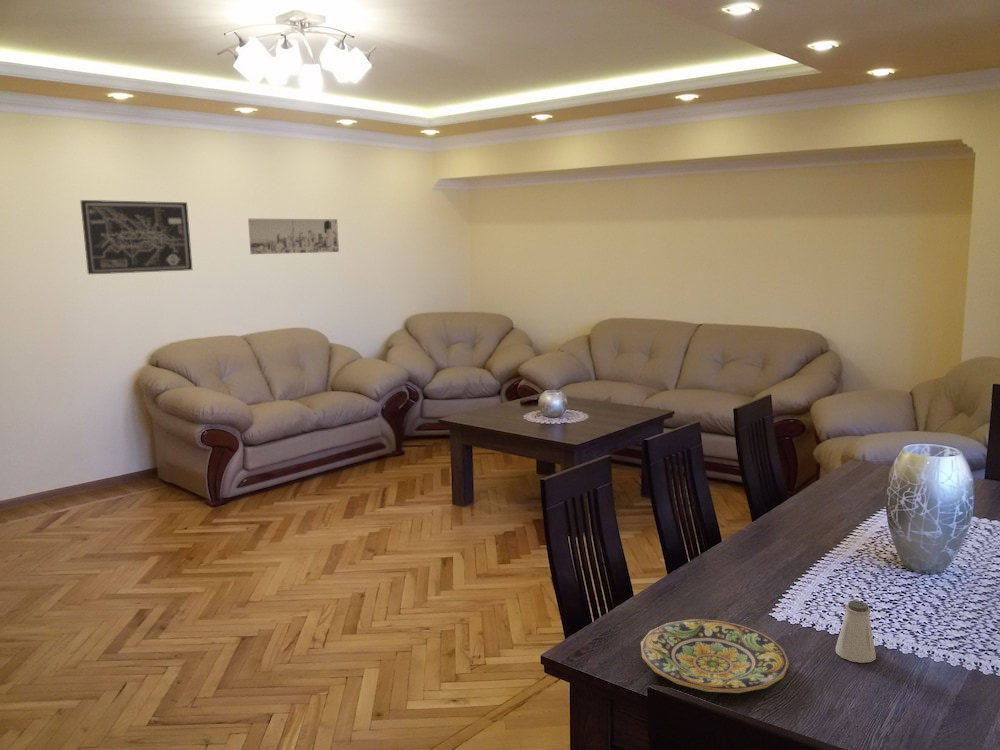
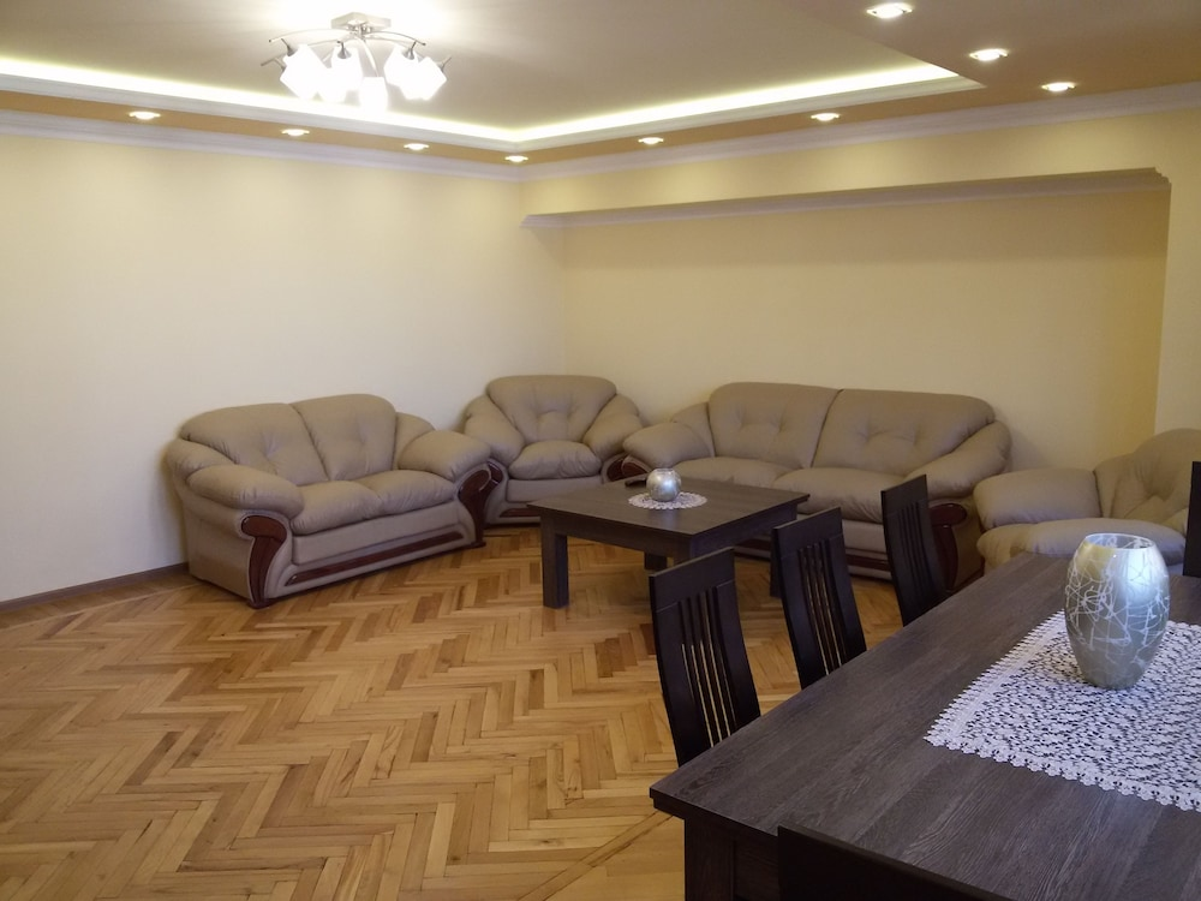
- saltshaker [835,600,877,664]
- wall art [247,218,340,255]
- plate [640,618,790,694]
- wall art [79,199,193,275]
